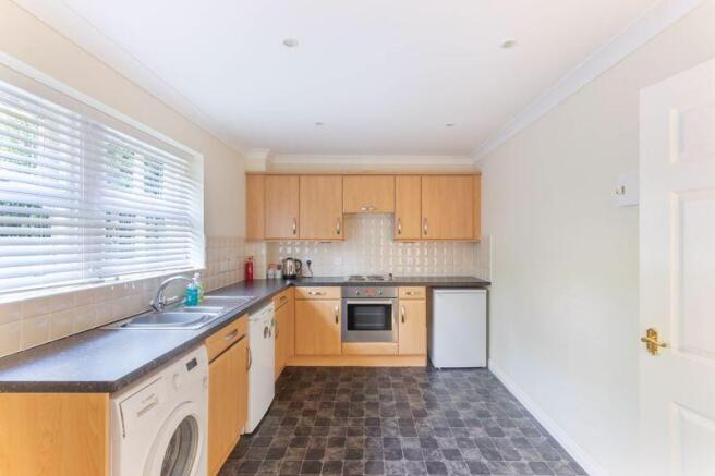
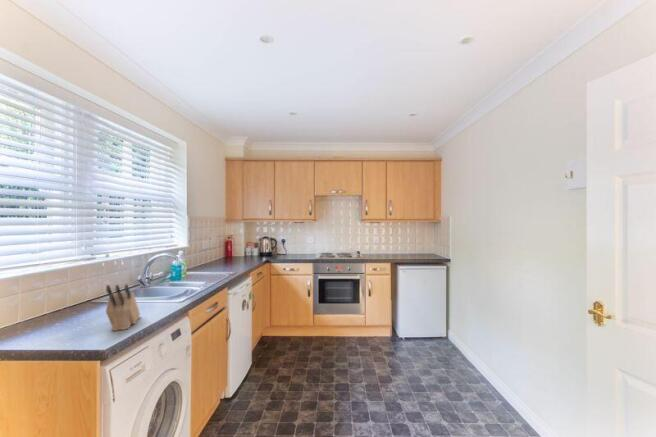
+ knife block [105,284,141,332]
